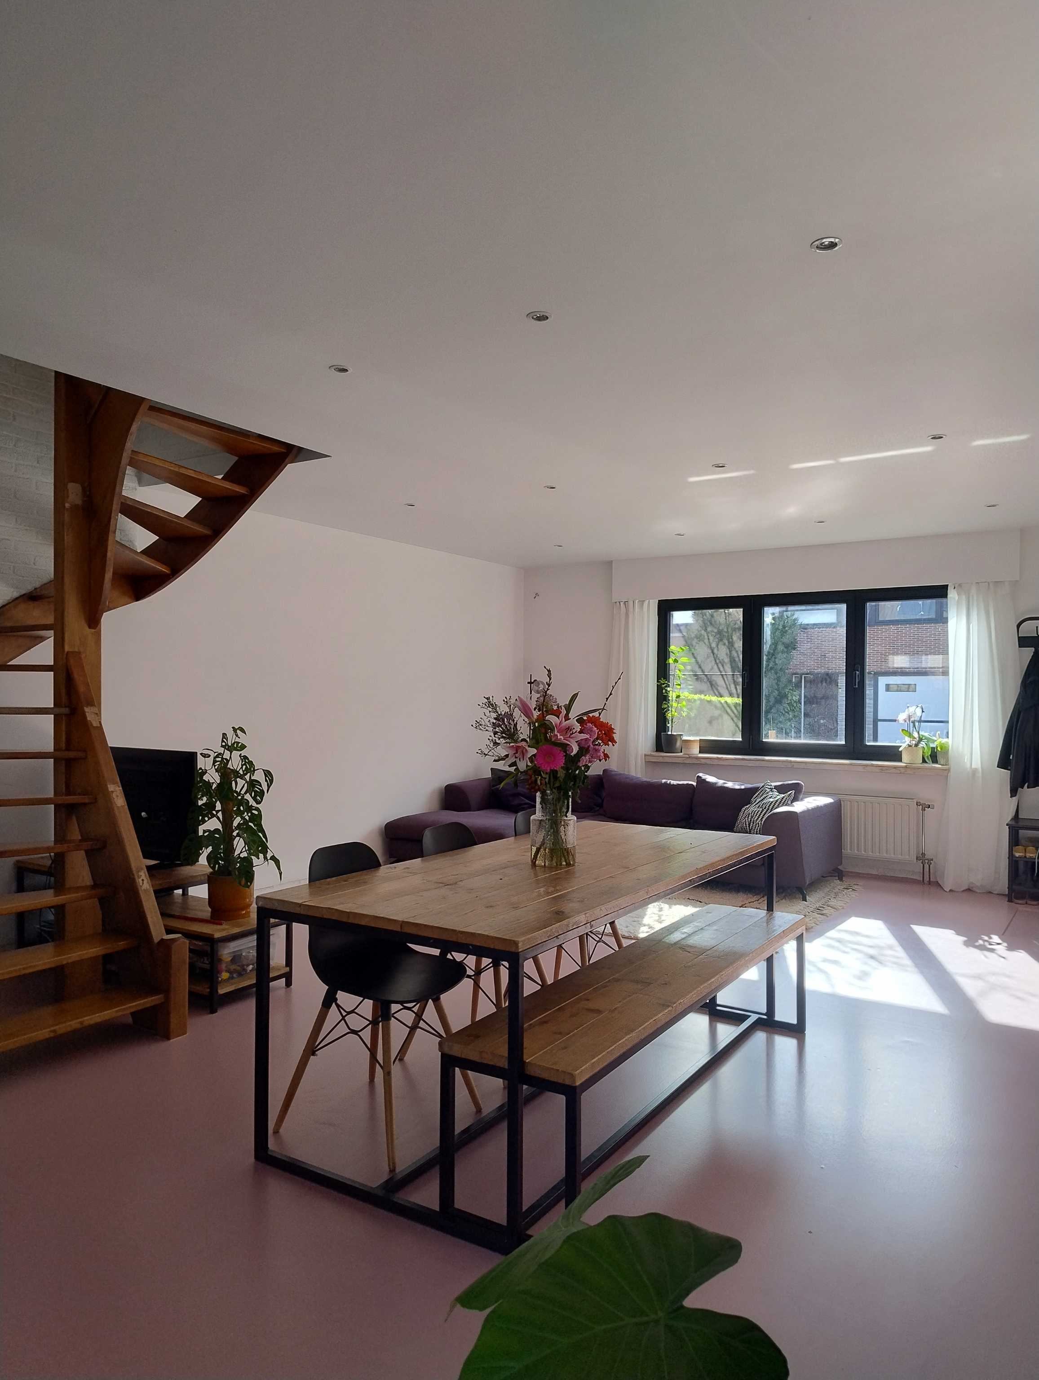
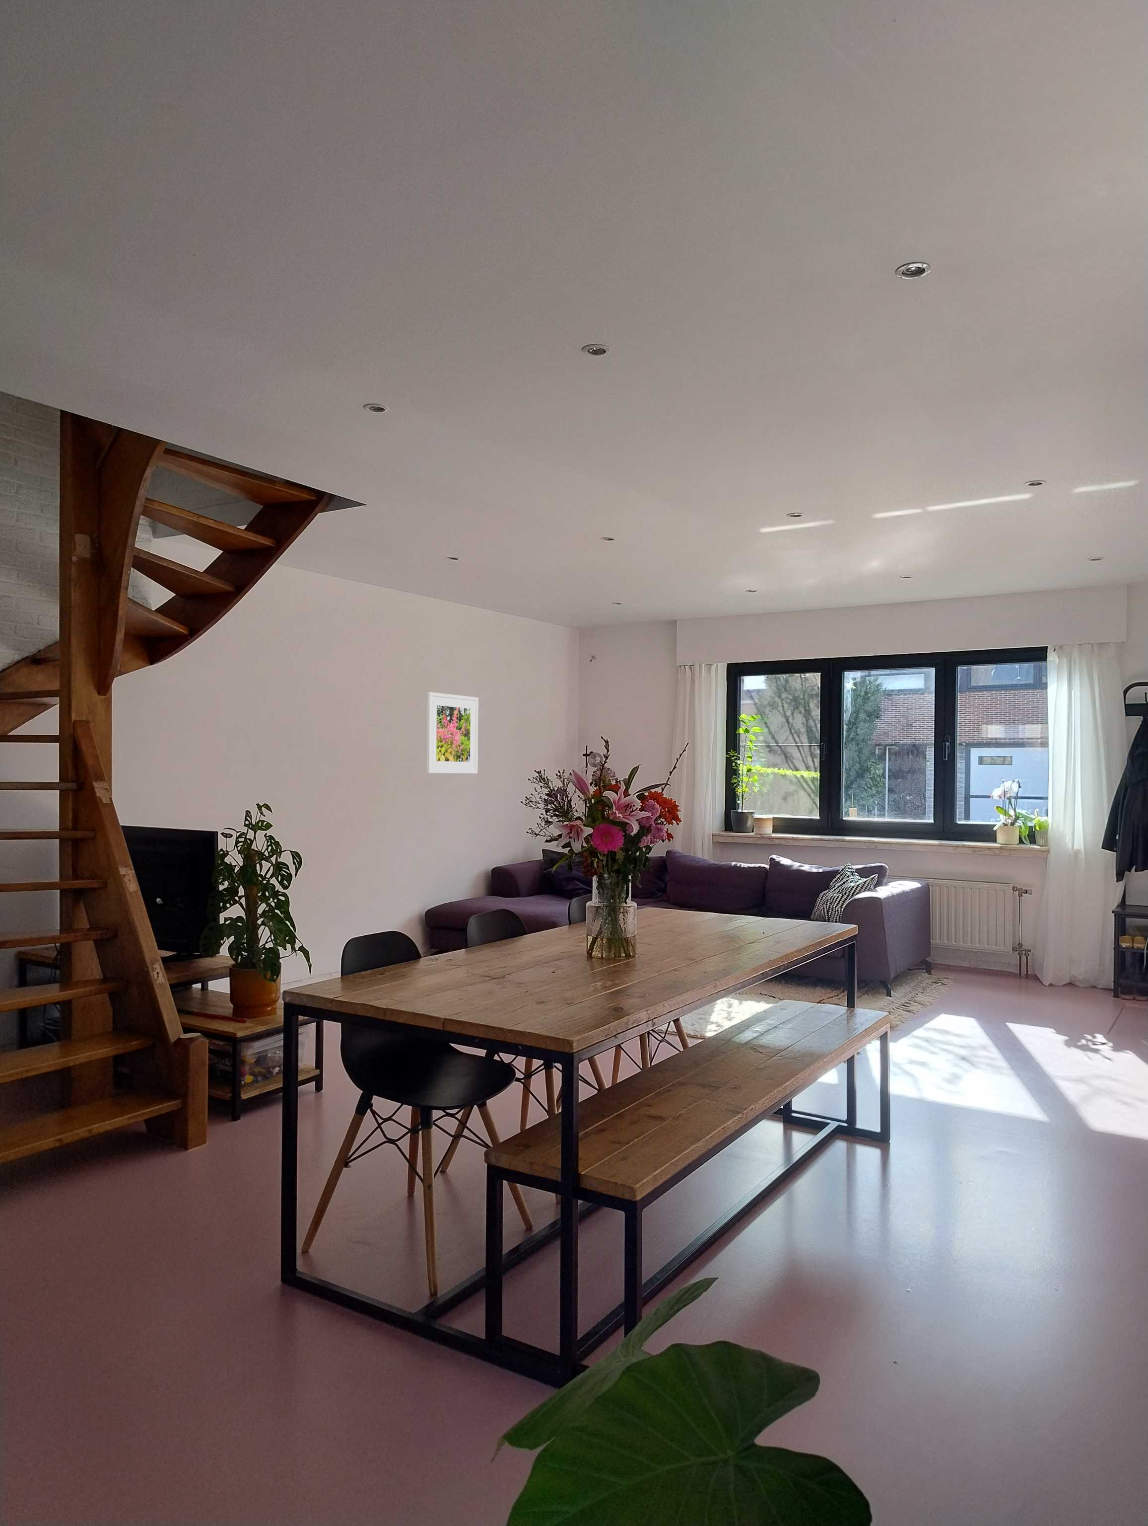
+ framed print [426,692,479,774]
